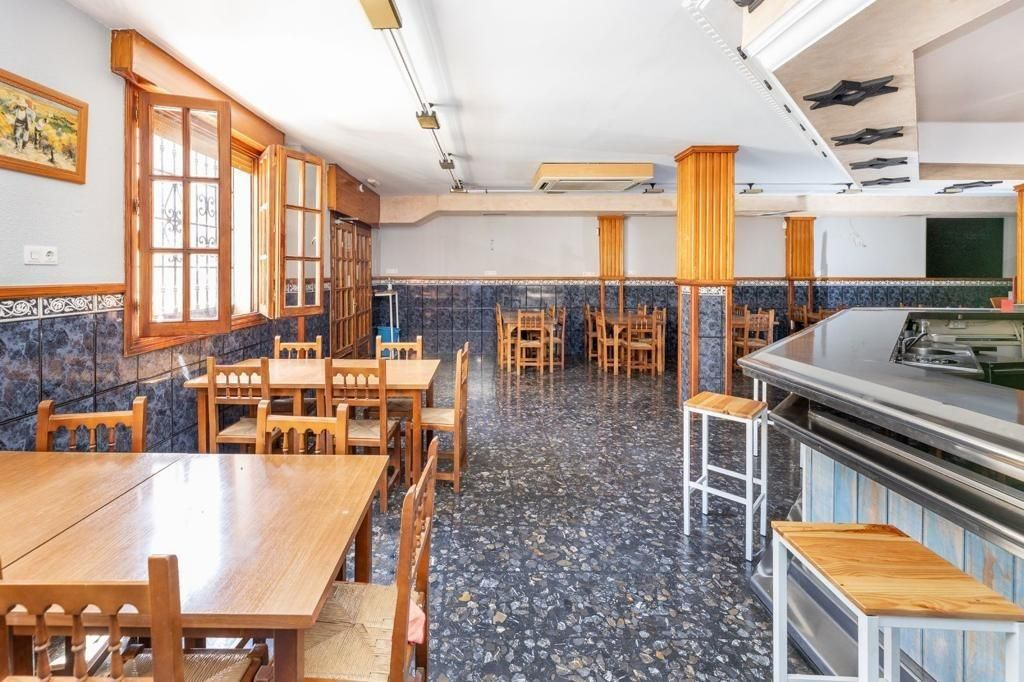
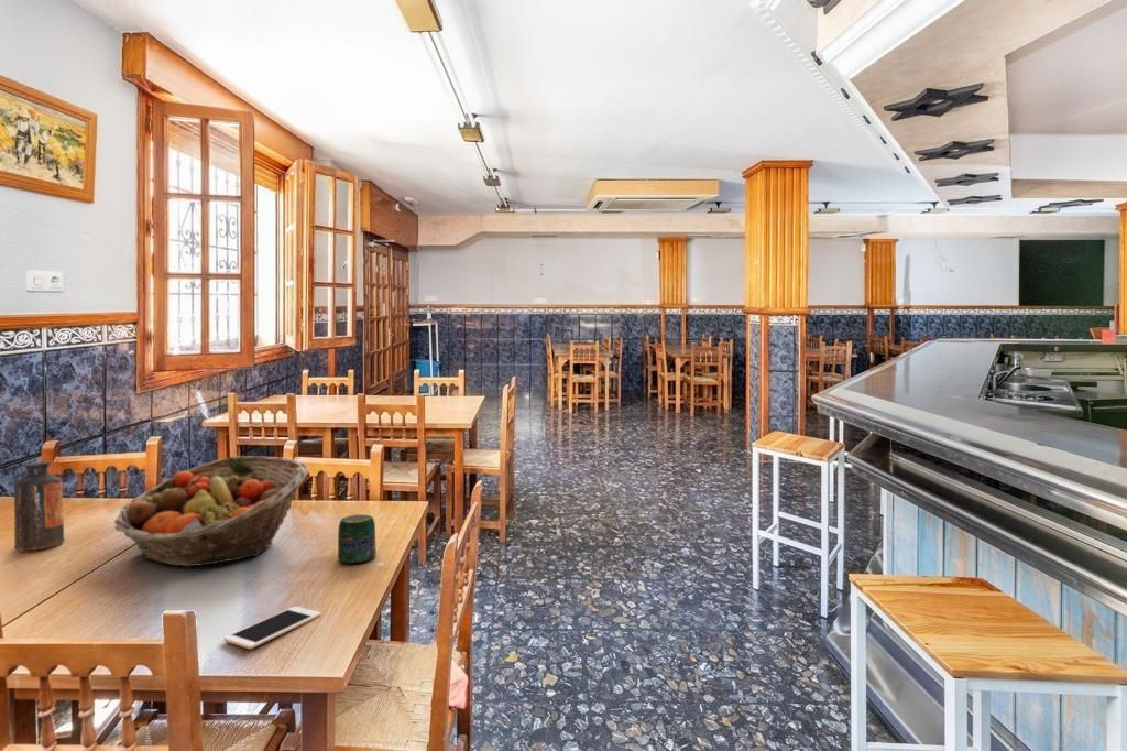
+ bottle [13,460,65,553]
+ jar [337,513,378,565]
+ cell phone [223,606,321,650]
+ fruit basket [113,455,309,567]
